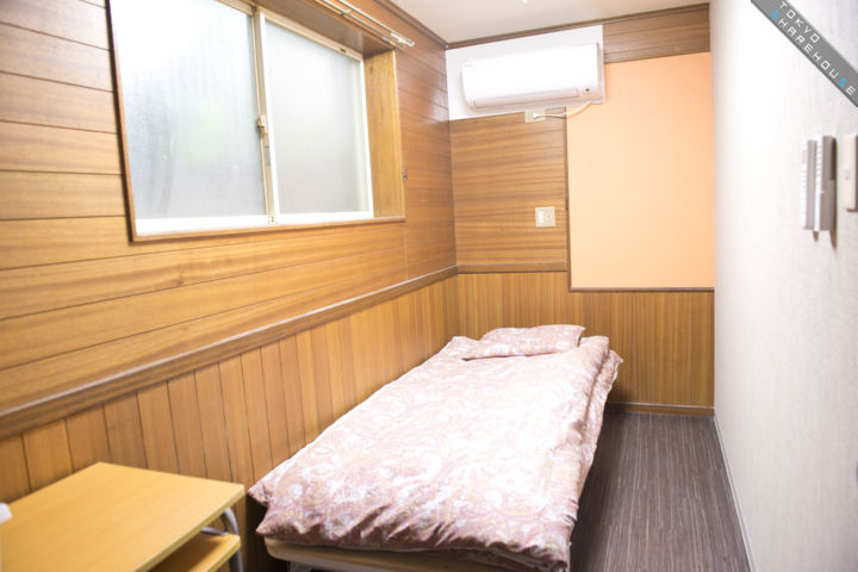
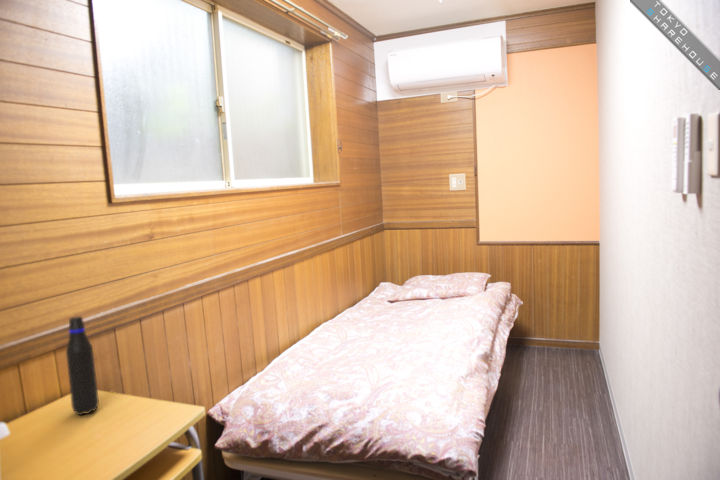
+ water bottle [65,315,100,416]
